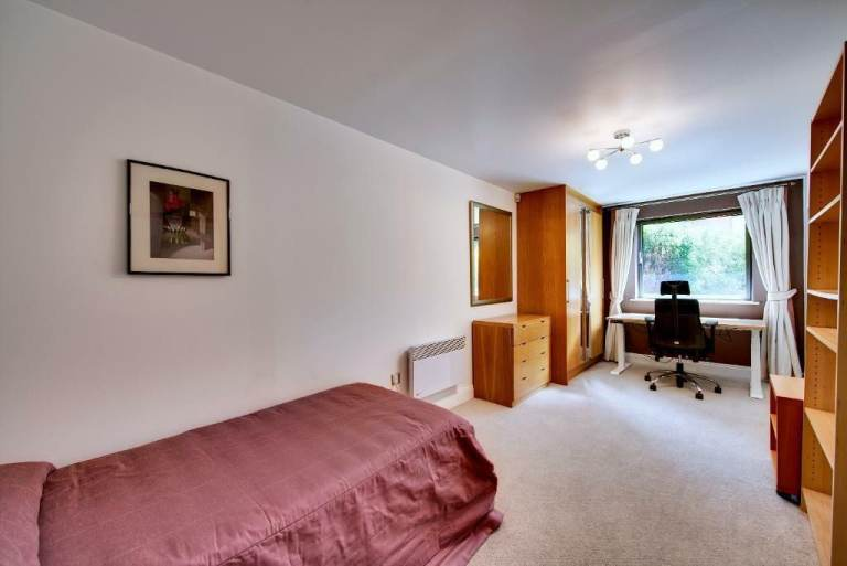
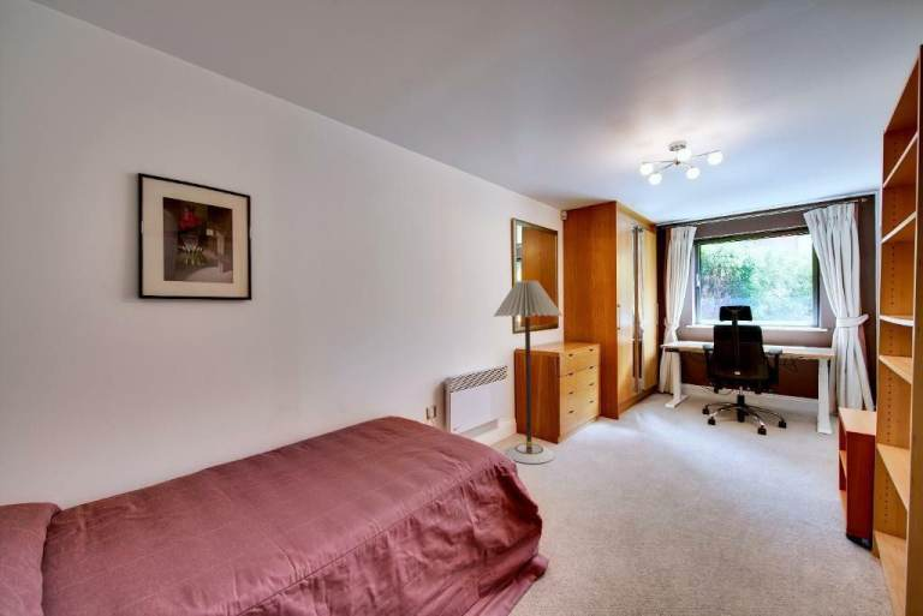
+ floor lamp [492,280,564,465]
